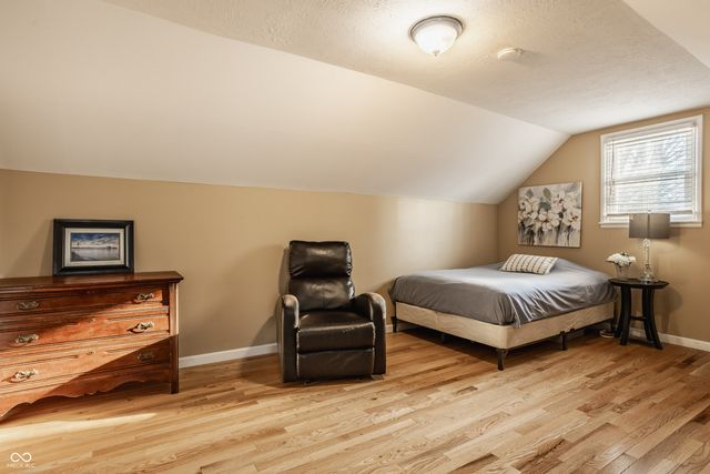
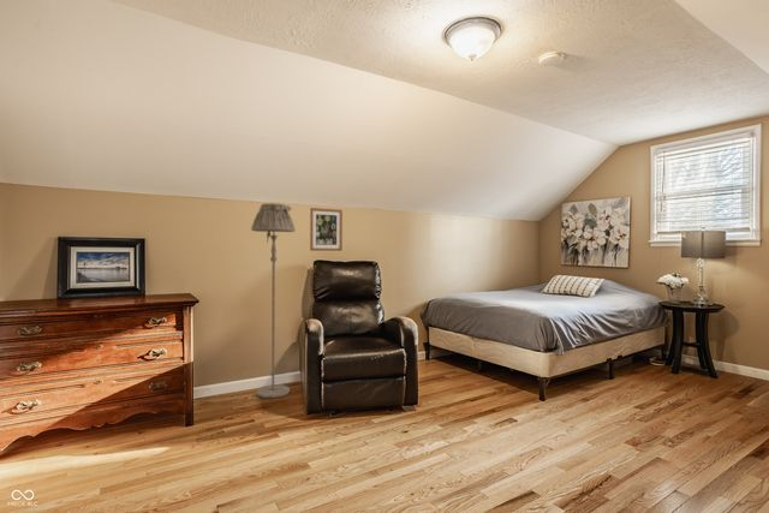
+ floor lamp [250,202,297,399]
+ wall art [309,207,344,252]
